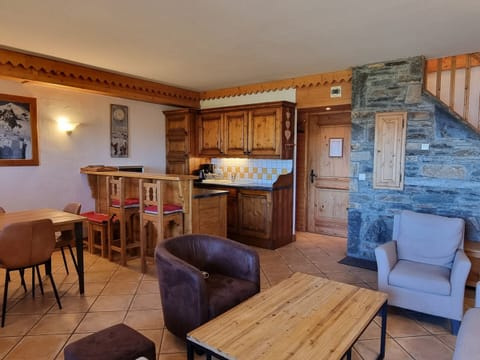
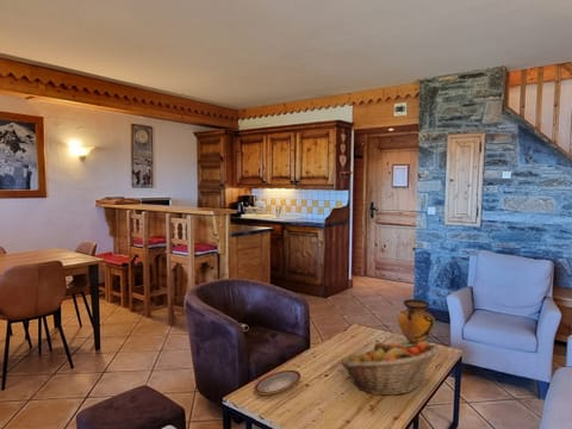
+ fruit basket [338,341,440,397]
+ vase [397,298,436,344]
+ plate [253,369,301,396]
